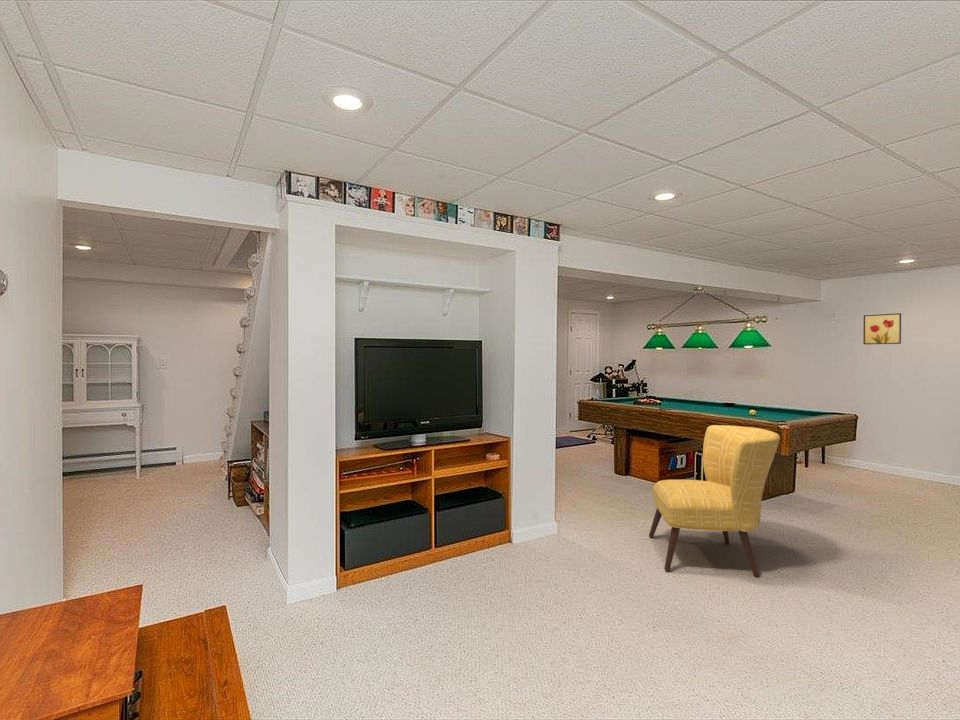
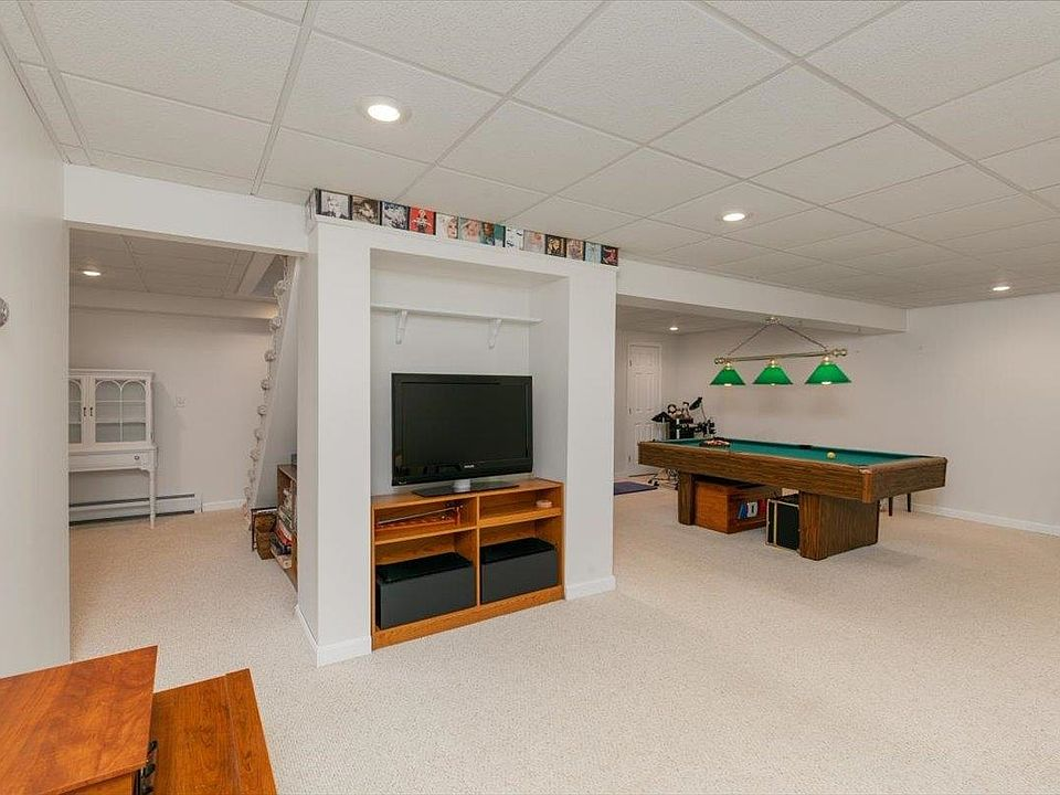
- wall art [862,312,902,345]
- chair [648,424,781,578]
